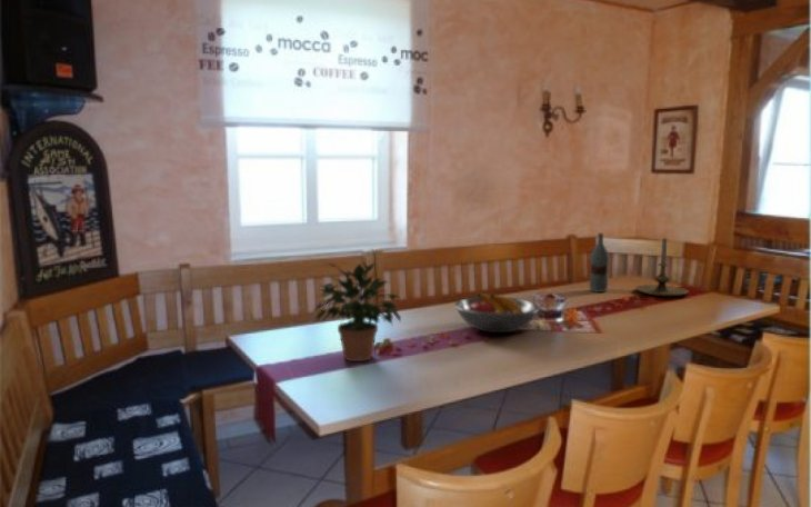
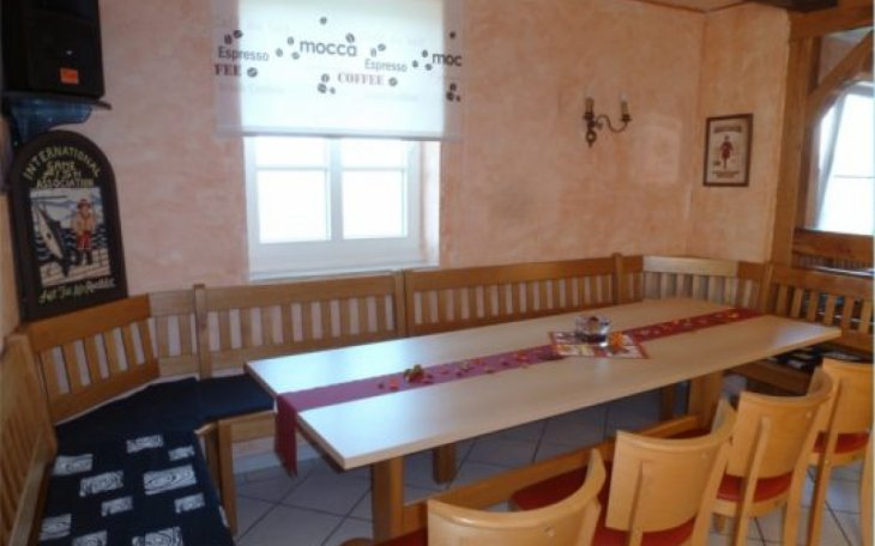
- potted plant [311,255,402,362]
- fruit bowl [453,291,541,334]
- bottle [588,232,610,294]
- candle holder [634,238,690,297]
